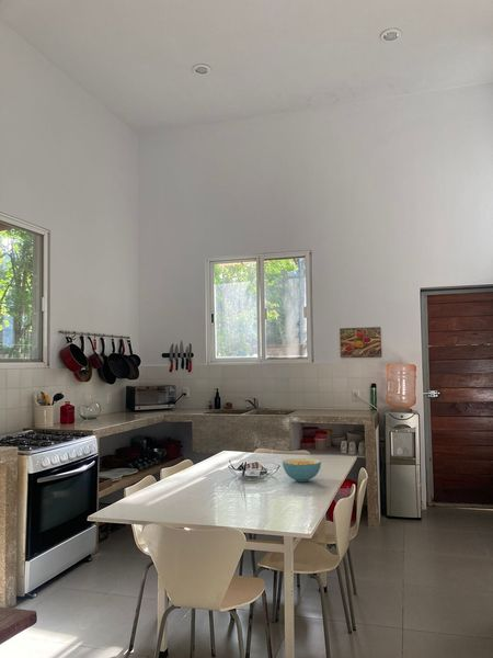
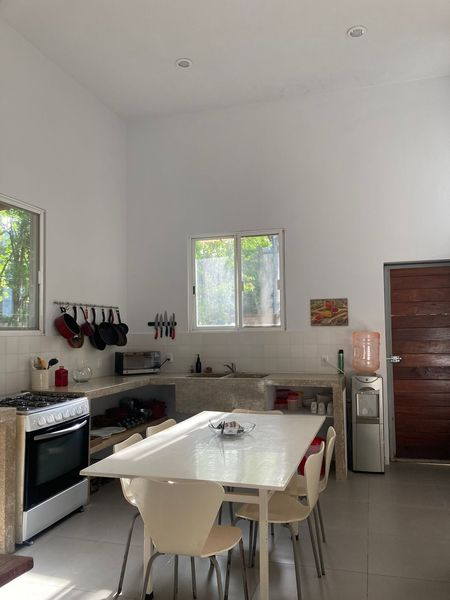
- cereal bowl [282,457,322,483]
